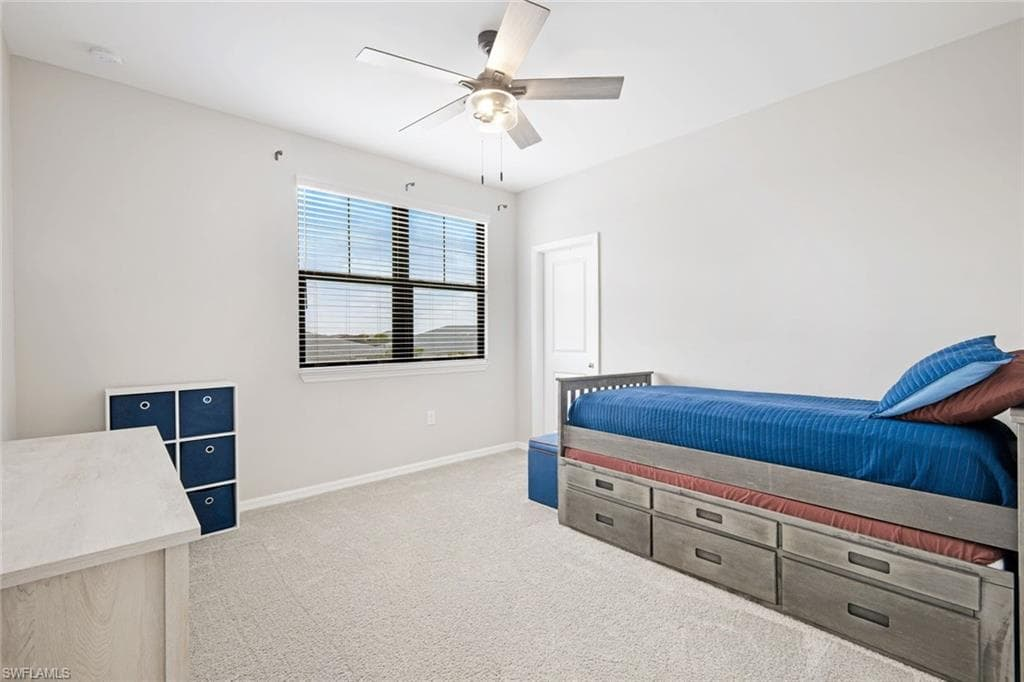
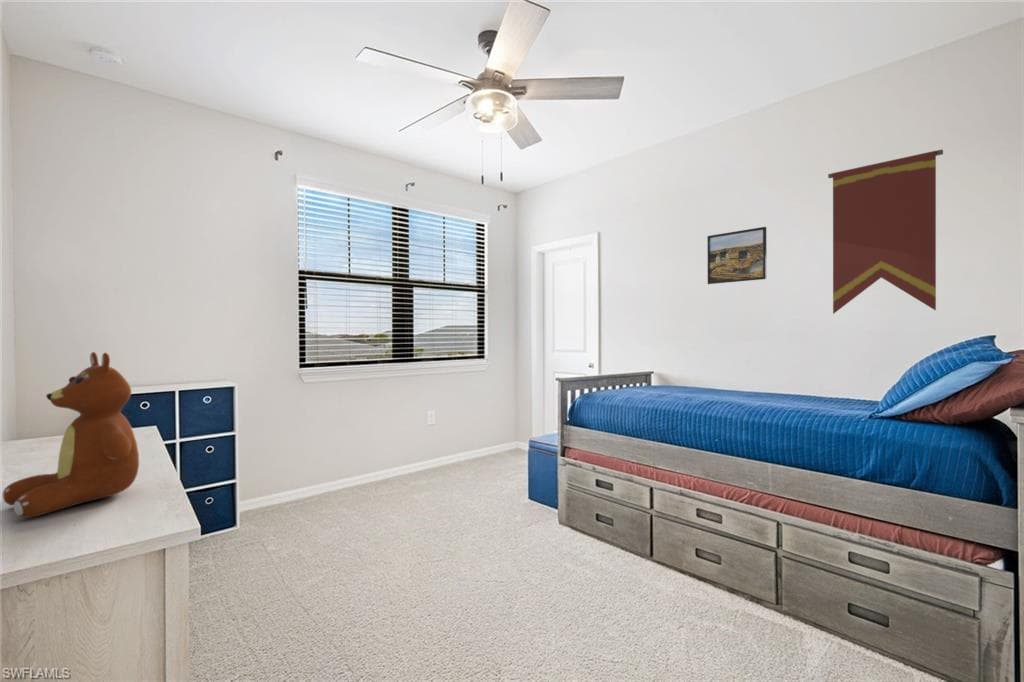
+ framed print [706,226,768,285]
+ pennant [827,148,944,315]
+ teddy bear [1,351,140,519]
